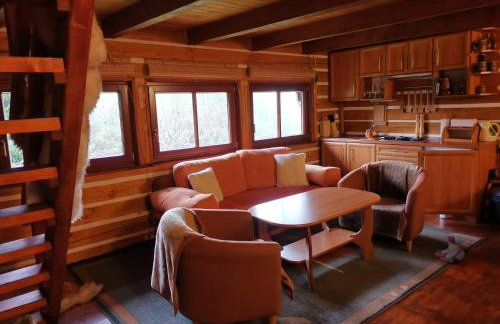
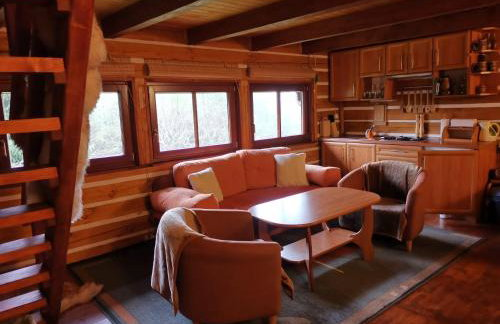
- boots [434,235,466,263]
